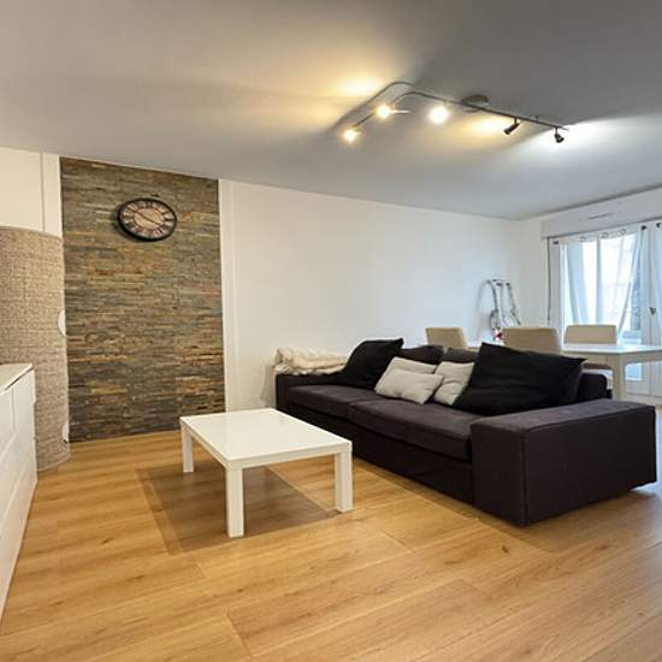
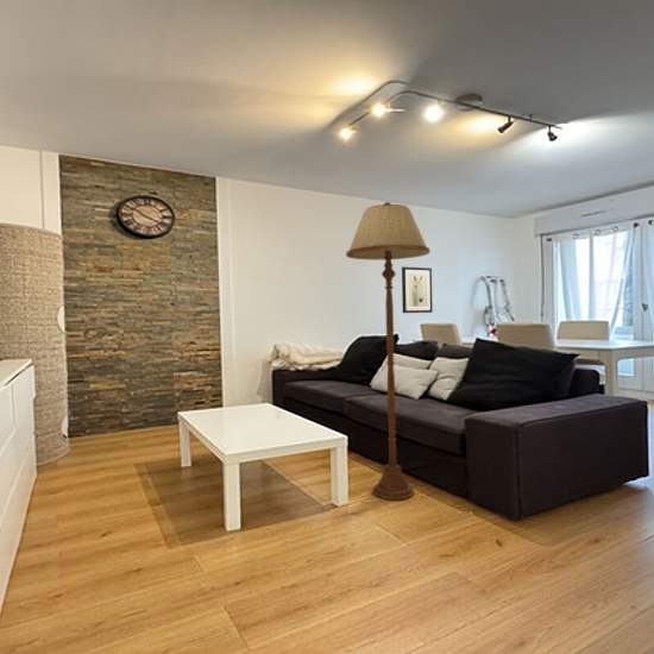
+ wall art [401,265,434,314]
+ floor lamp [345,201,432,502]
